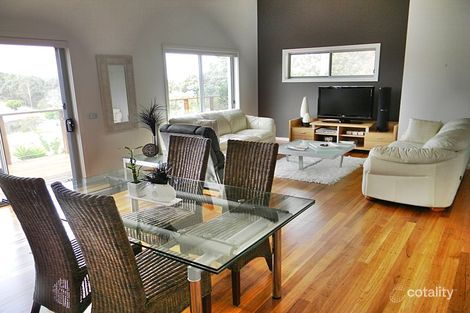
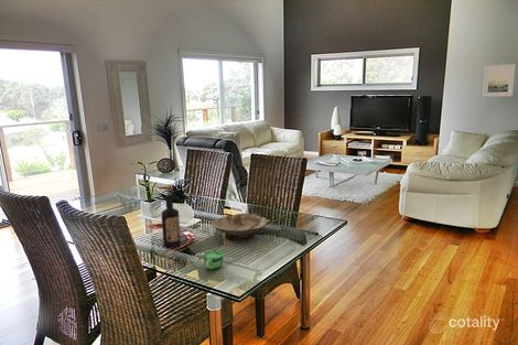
+ bottle [145,192,195,252]
+ cup [203,249,224,270]
+ bowl [211,213,268,242]
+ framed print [482,63,517,98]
